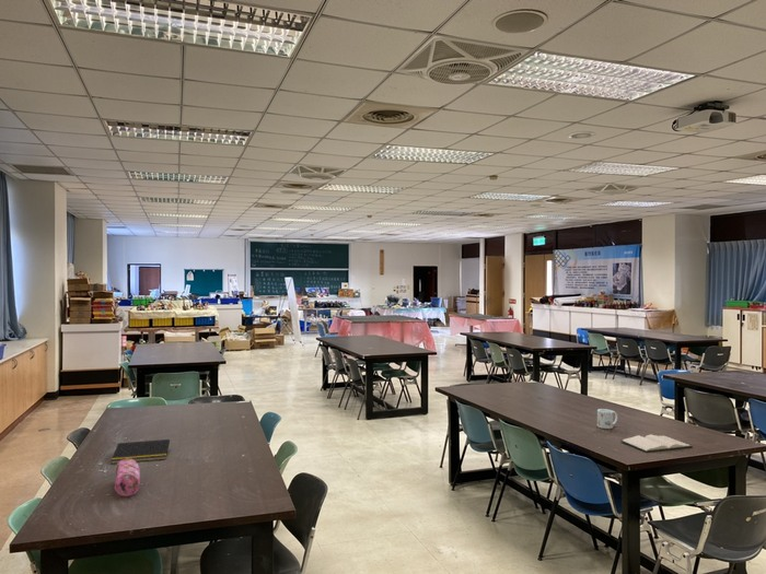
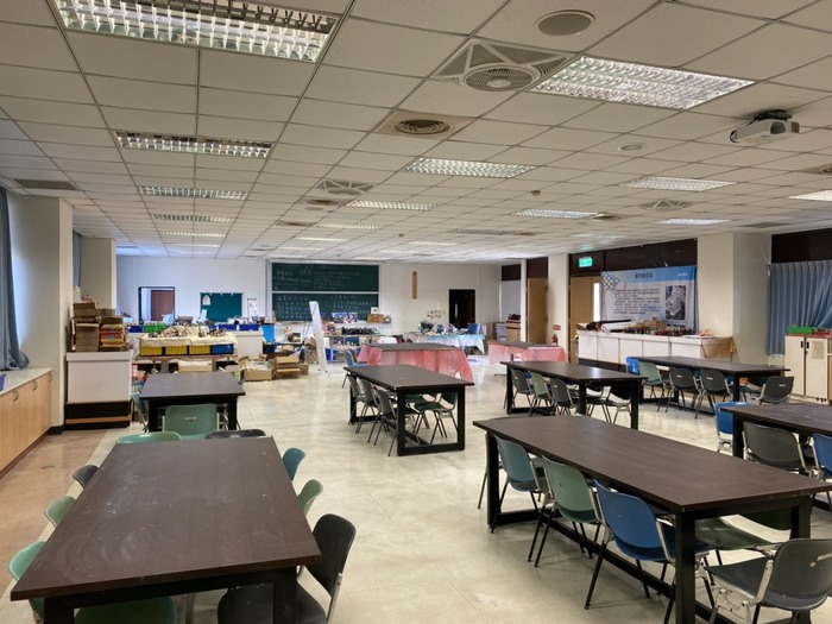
- mug [596,408,618,430]
- pencil case [113,458,141,497]
- hardback book [620,433,693,454]
- notepad [111,438,171,465]
